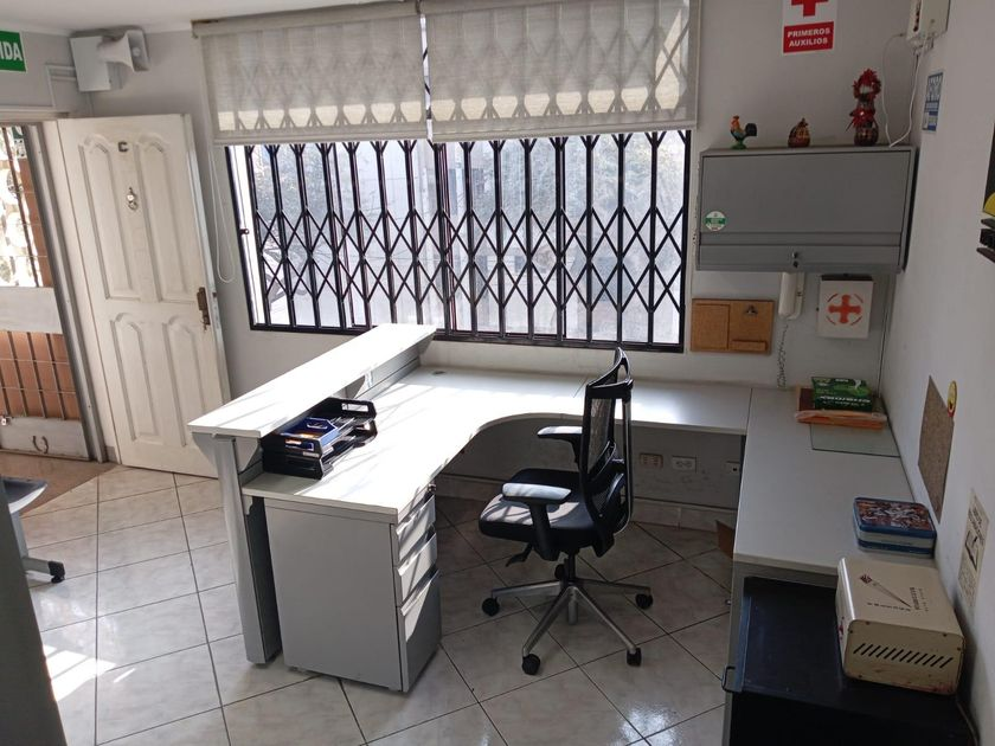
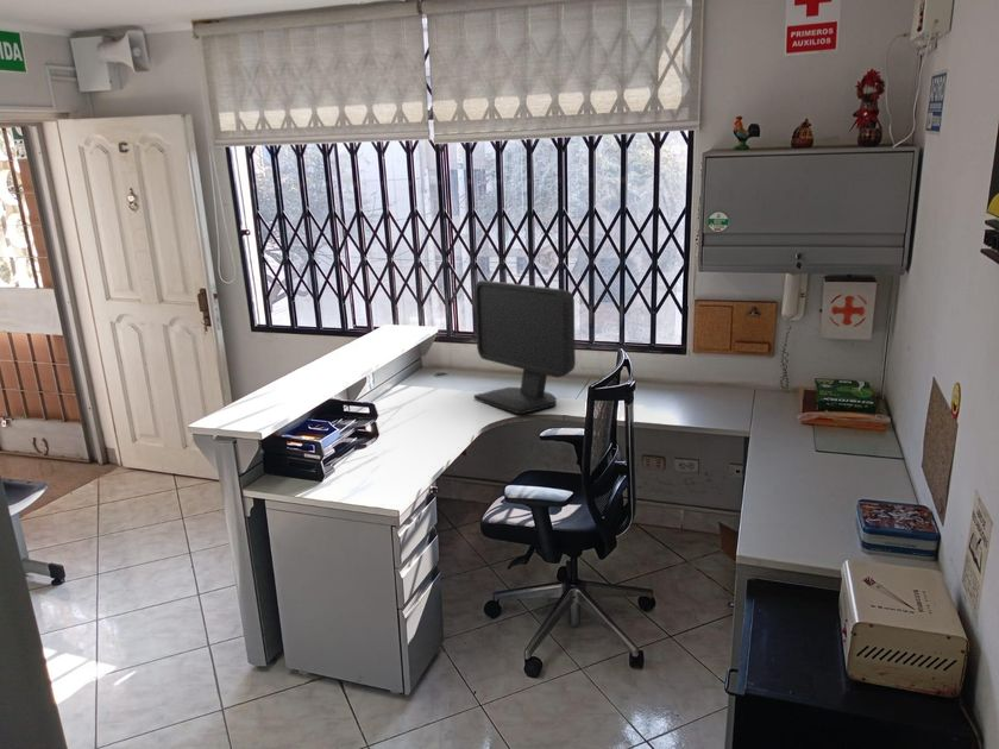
+ monitor [473,279,577,415]
